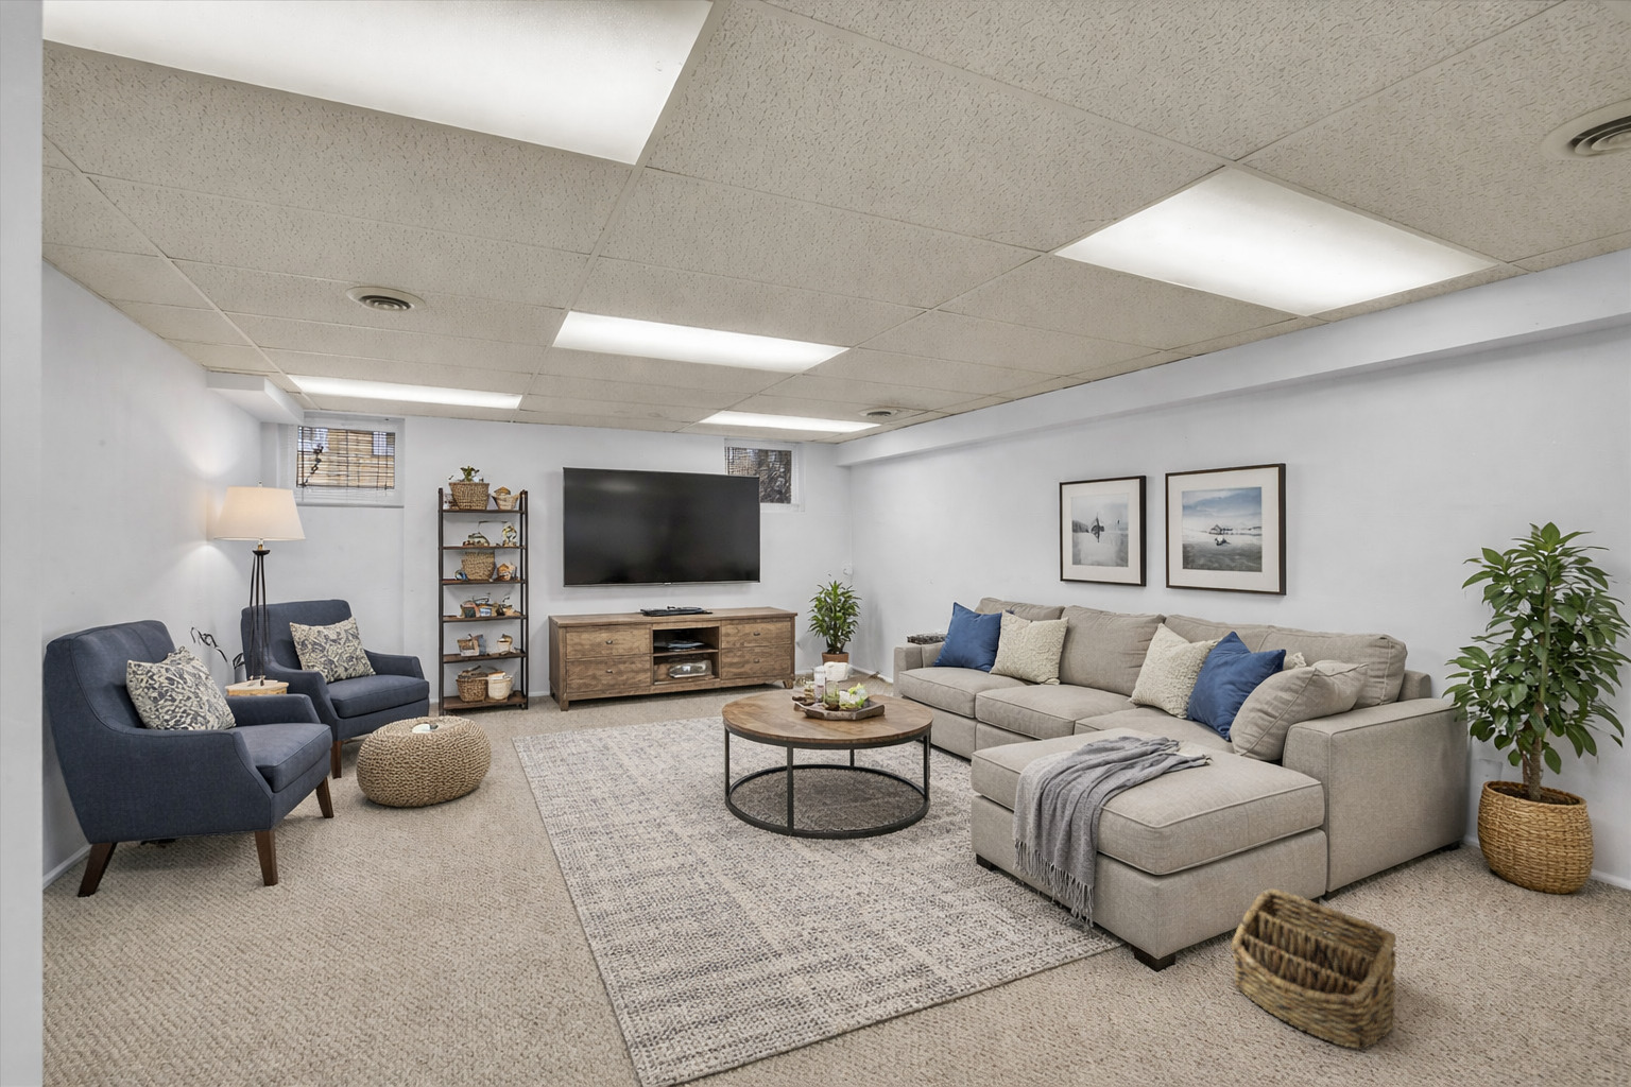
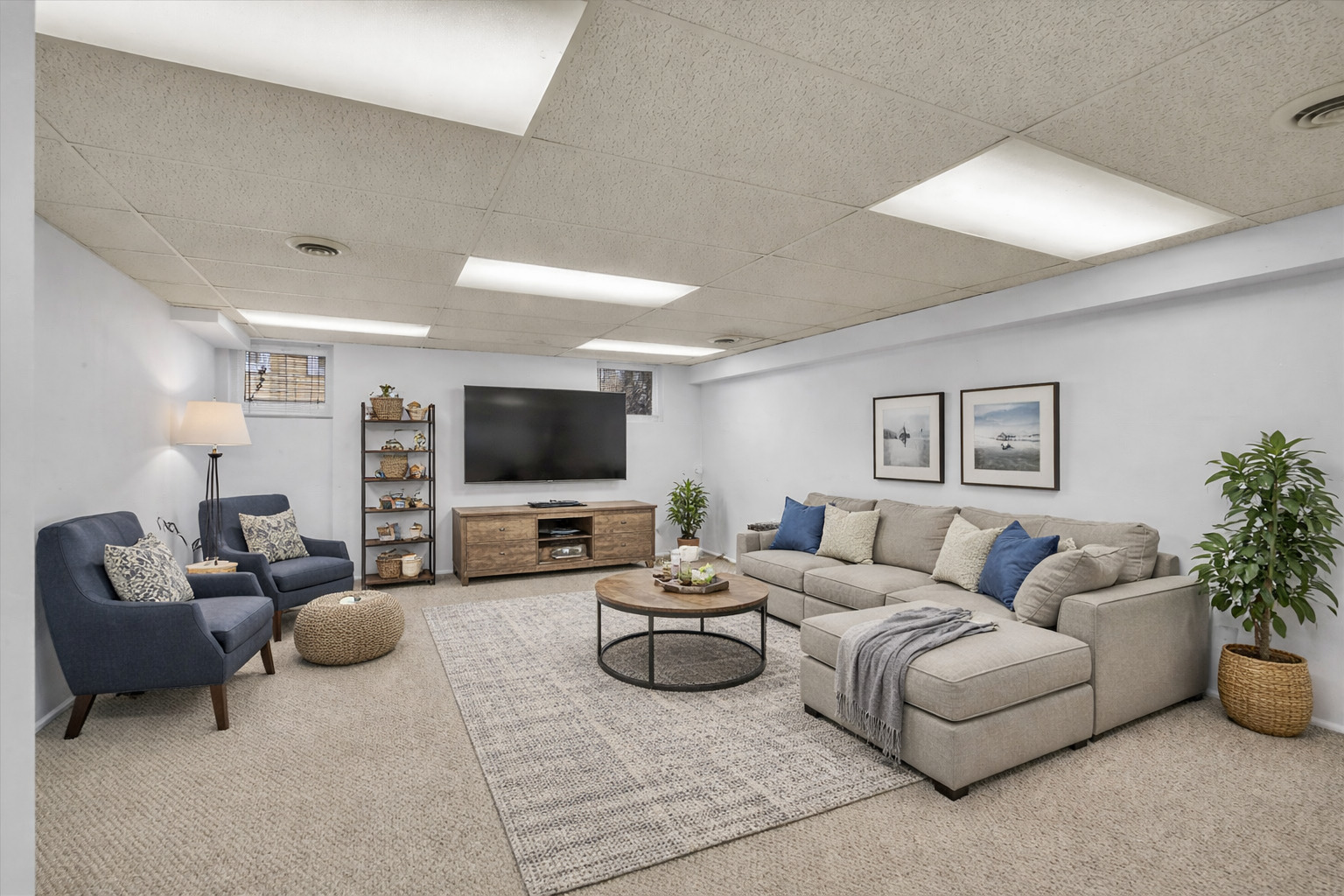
- basket [1229,888,1398,1051]
